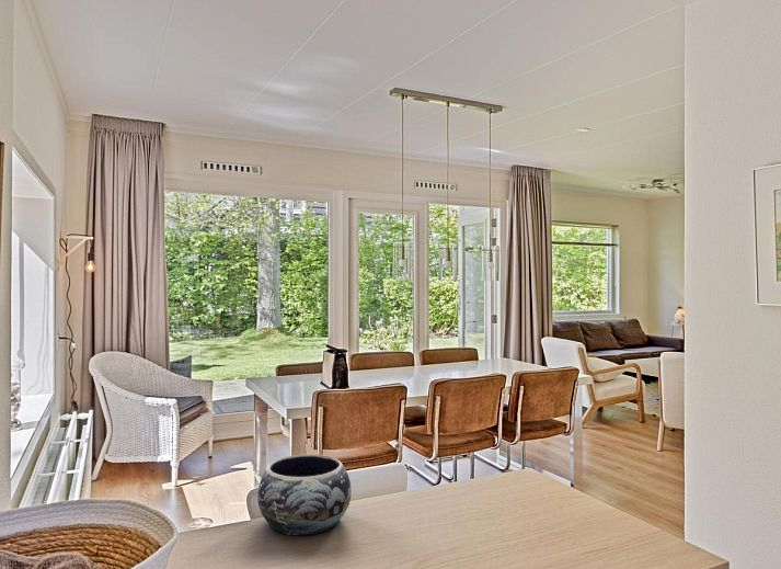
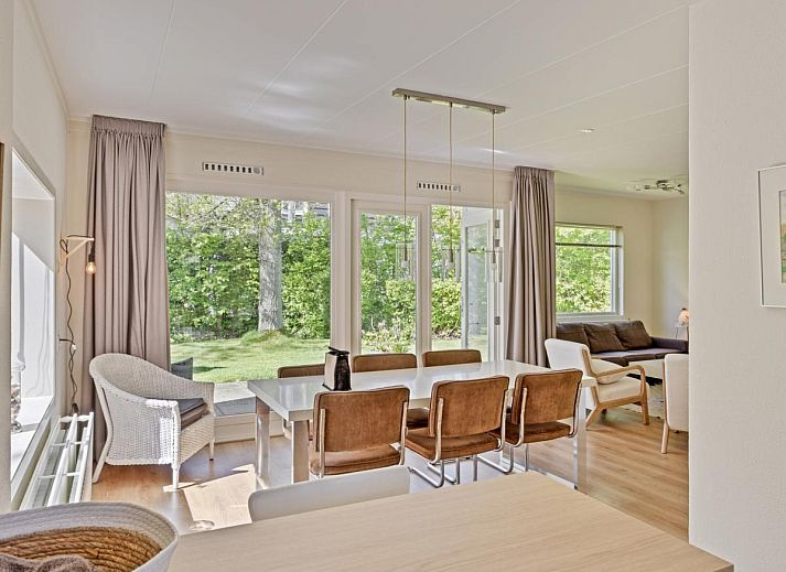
- decorative bowl [256,453,353,536]
